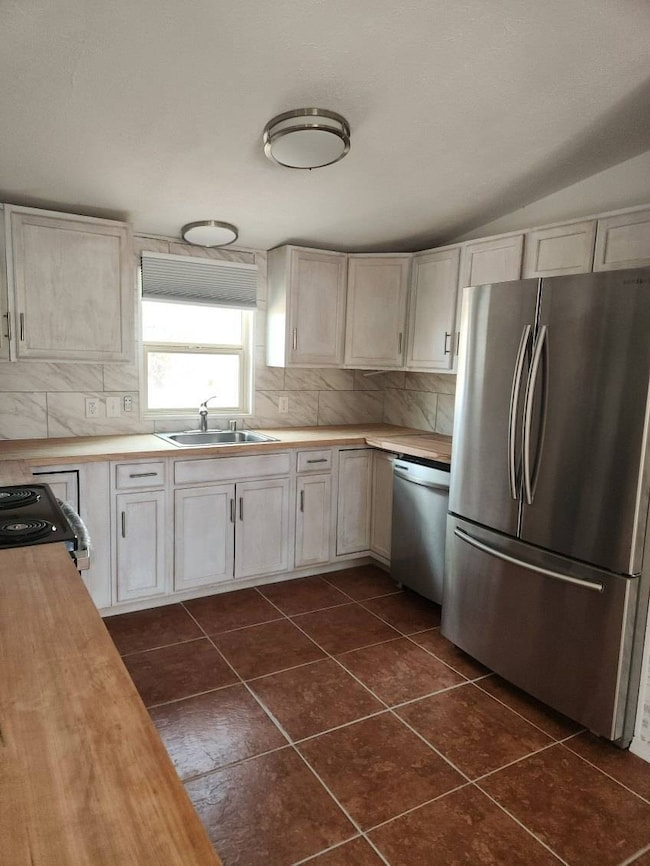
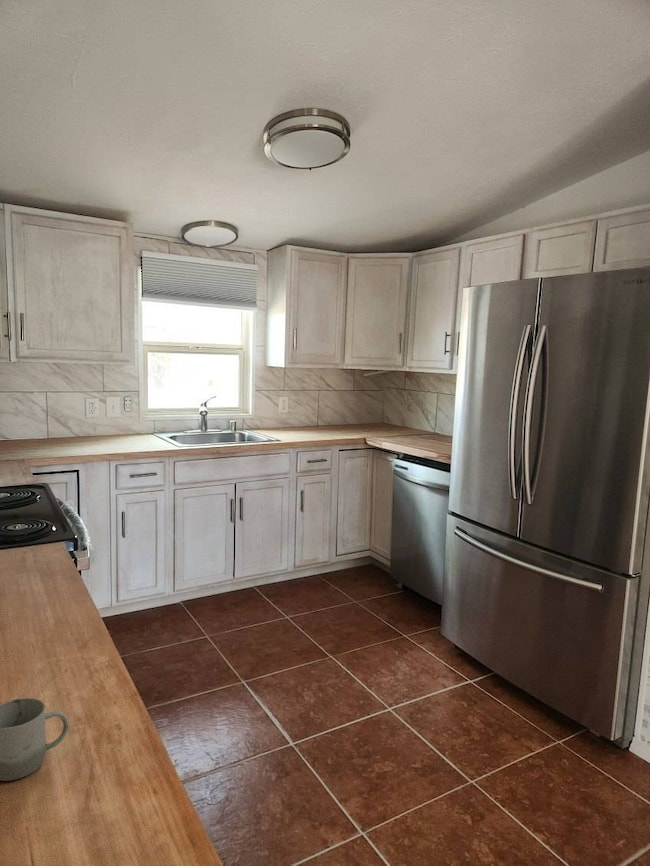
+ cup [0,697,69,782]
